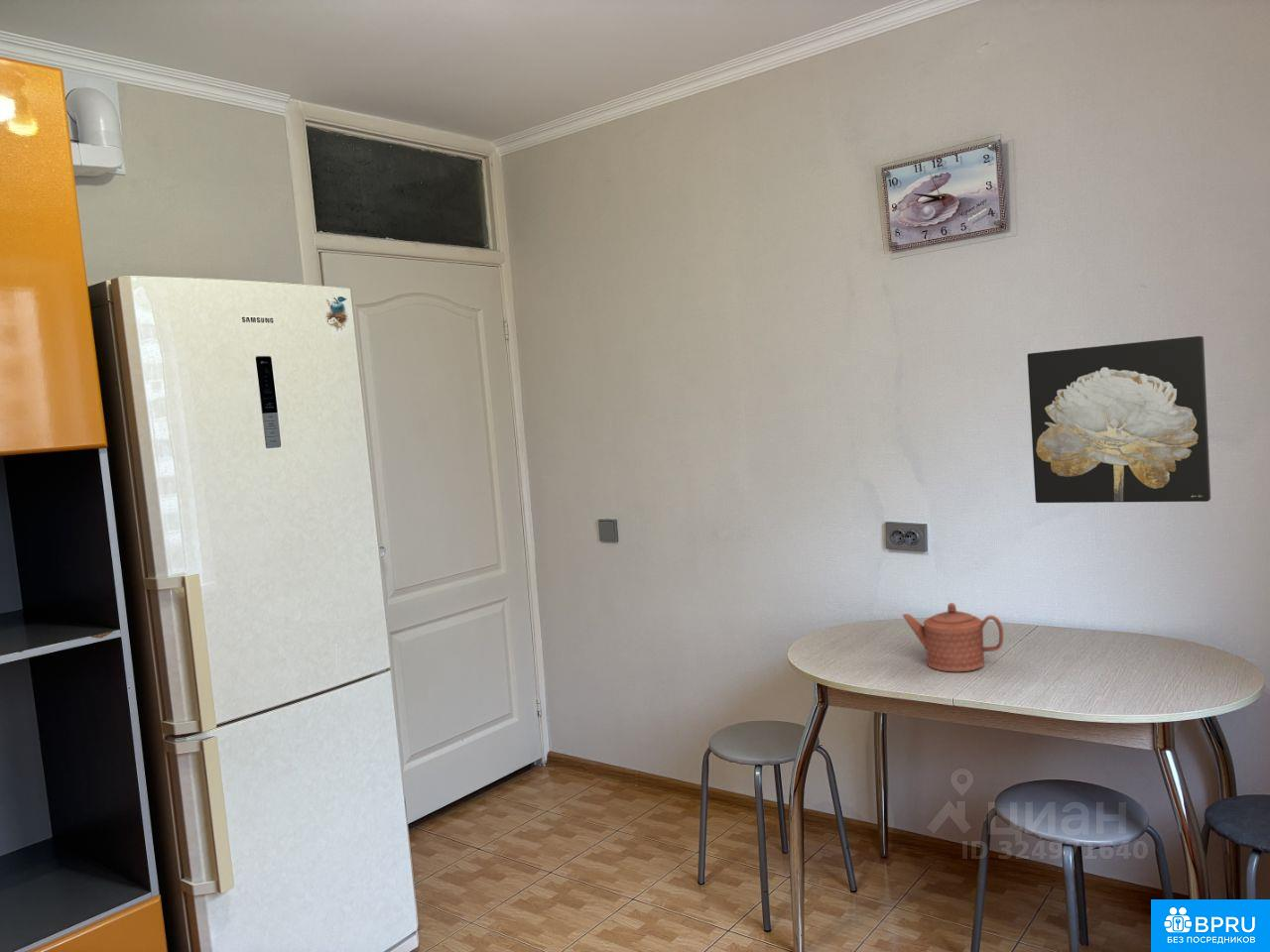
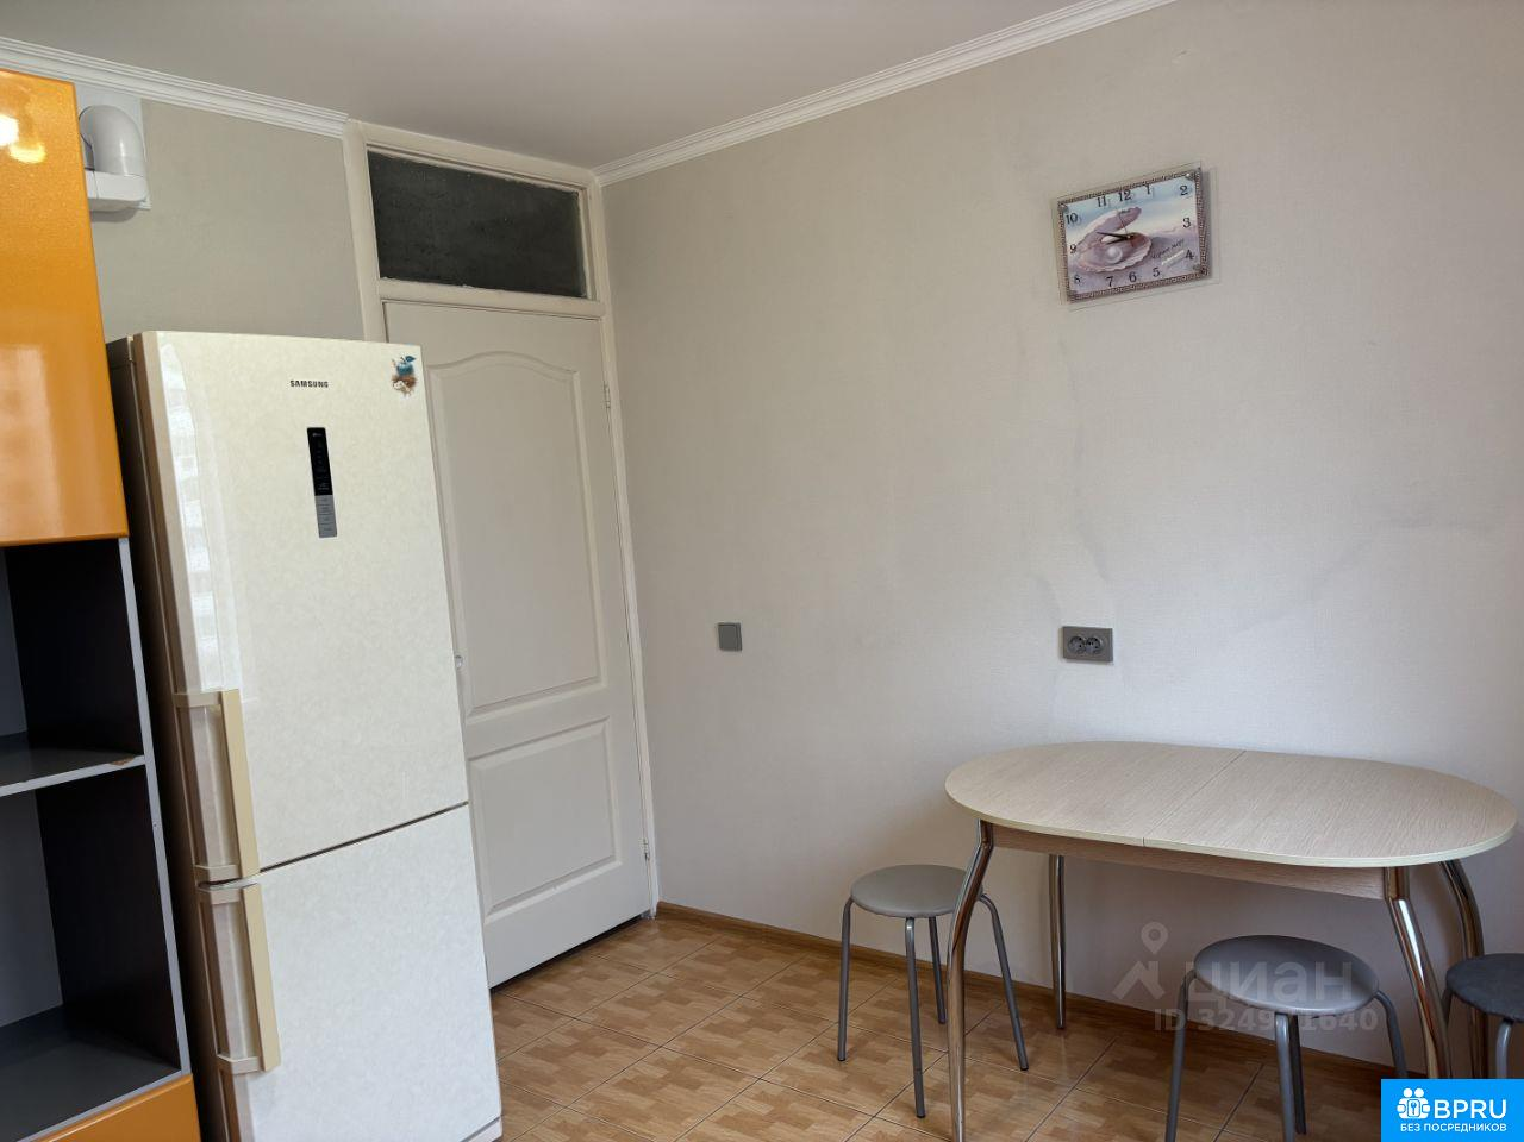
- teapot [902,602,1004,672]
- wall art [1027,335,1211,504]
